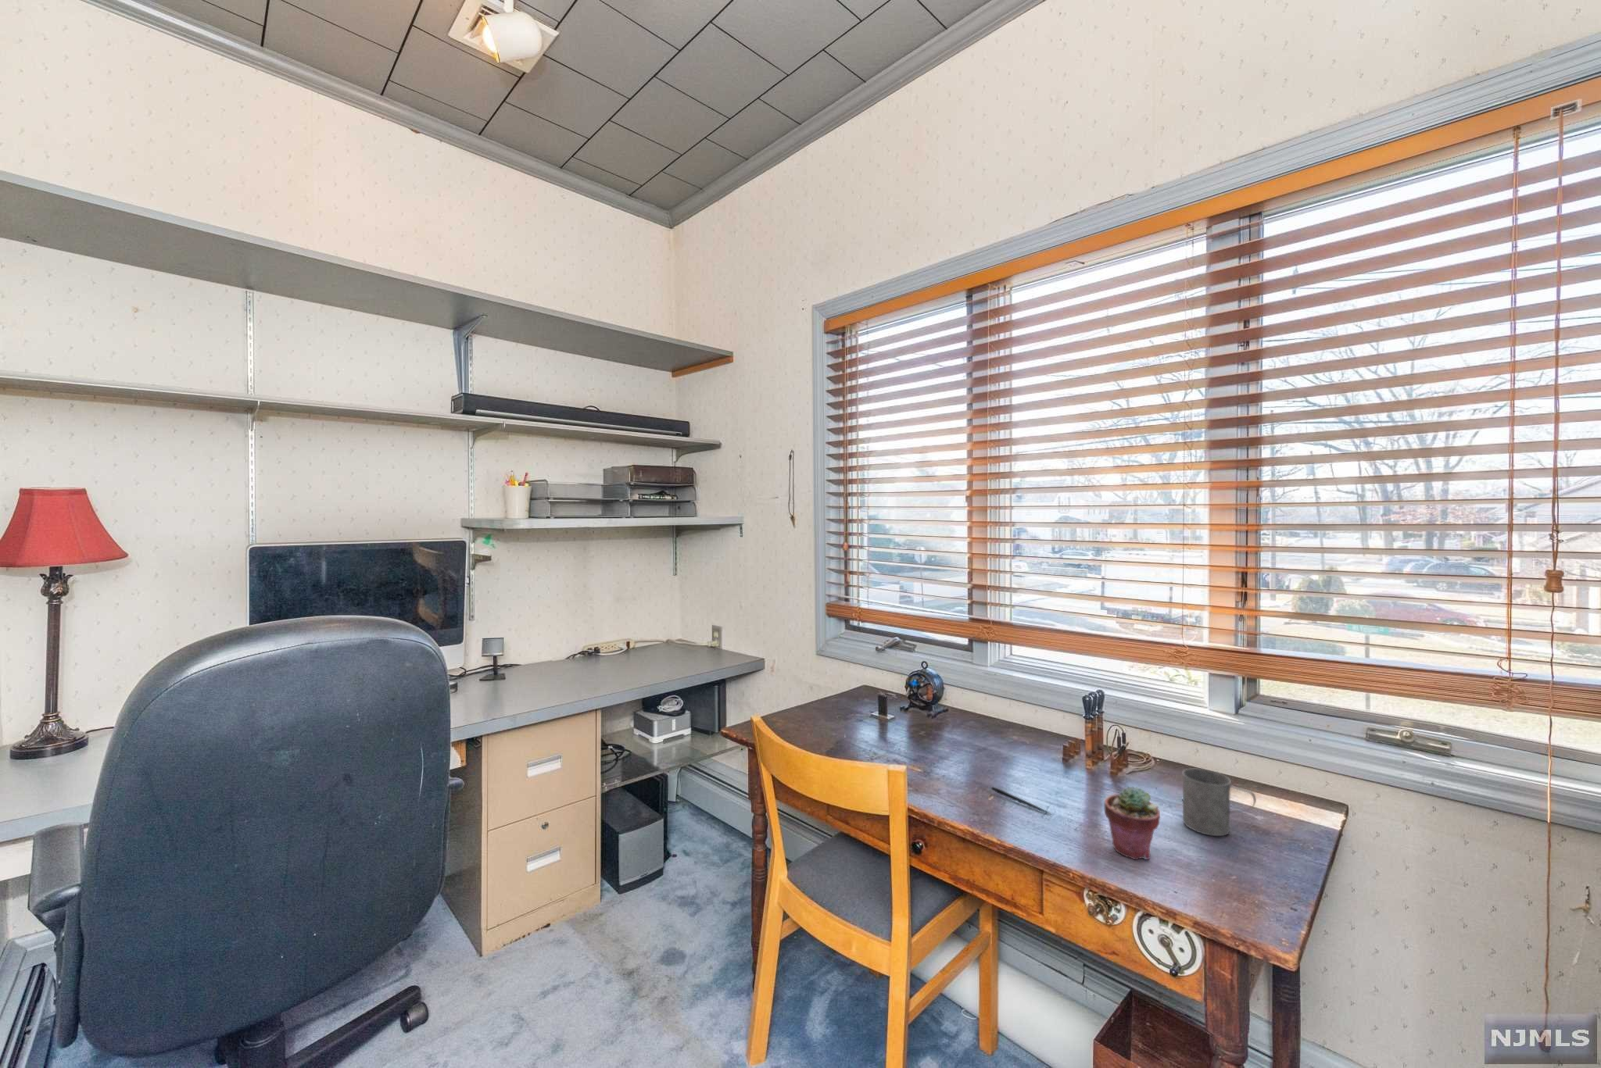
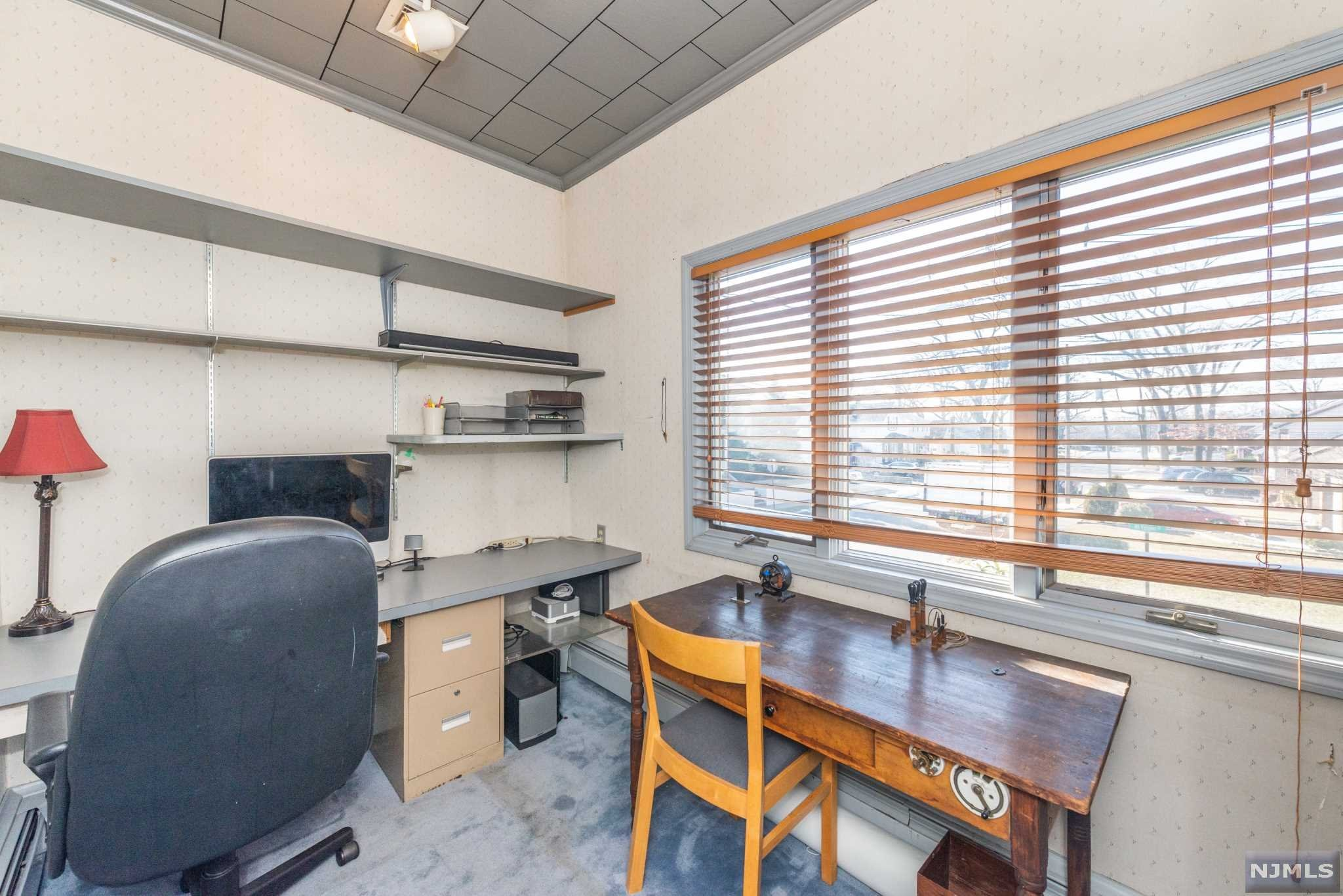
- pen [991,786,1053,815]
- potted succulent [1104,786,1161,861]
- mug [1181,768,1256,837]
